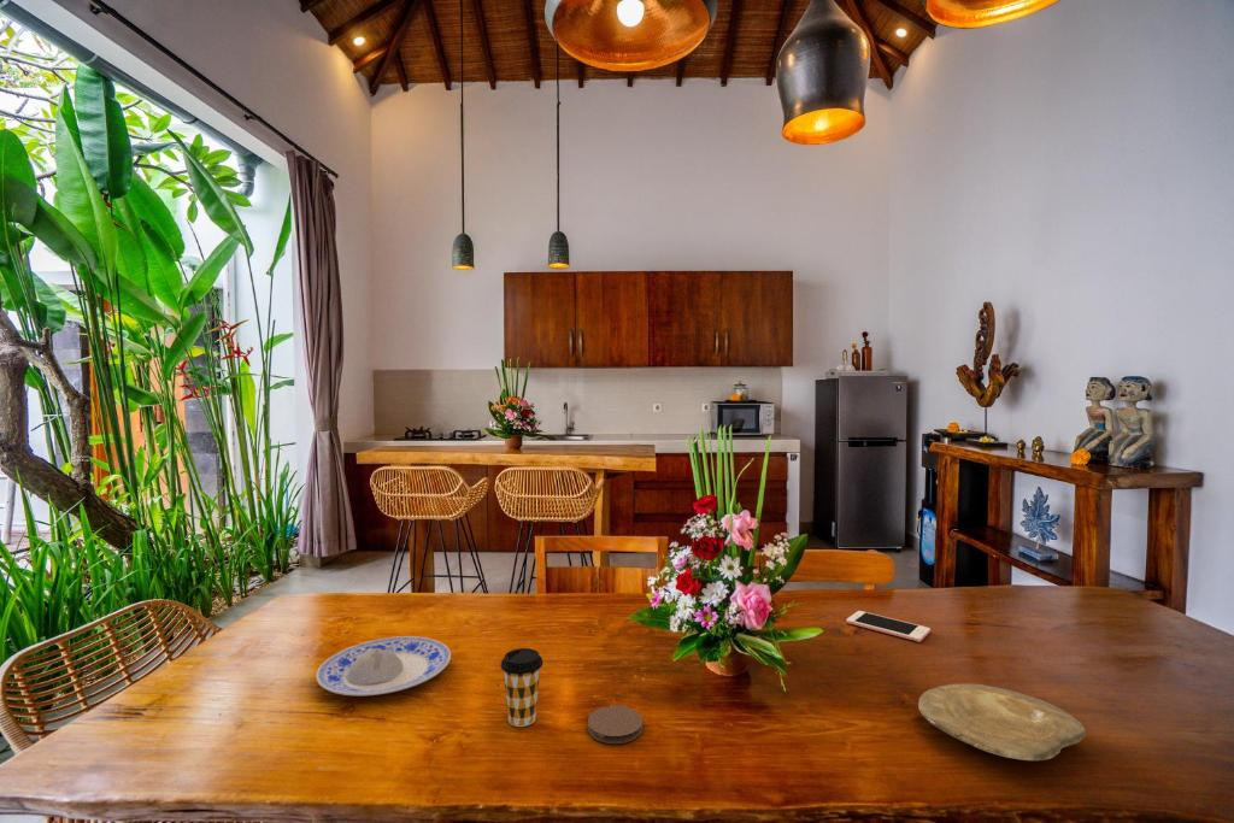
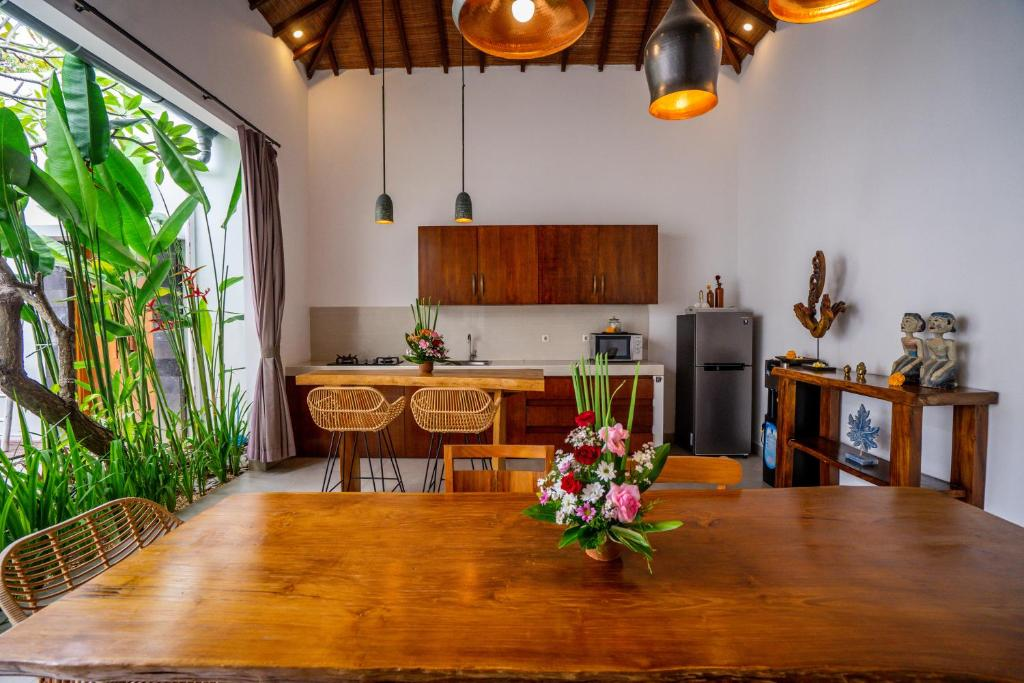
- coaster [587,705,644,745]
- coffee cup [499,647,543,728]
- plate [315,635,452,696]
- cell phone [846,610,932,643]
- plate [917,683,1086,762]
